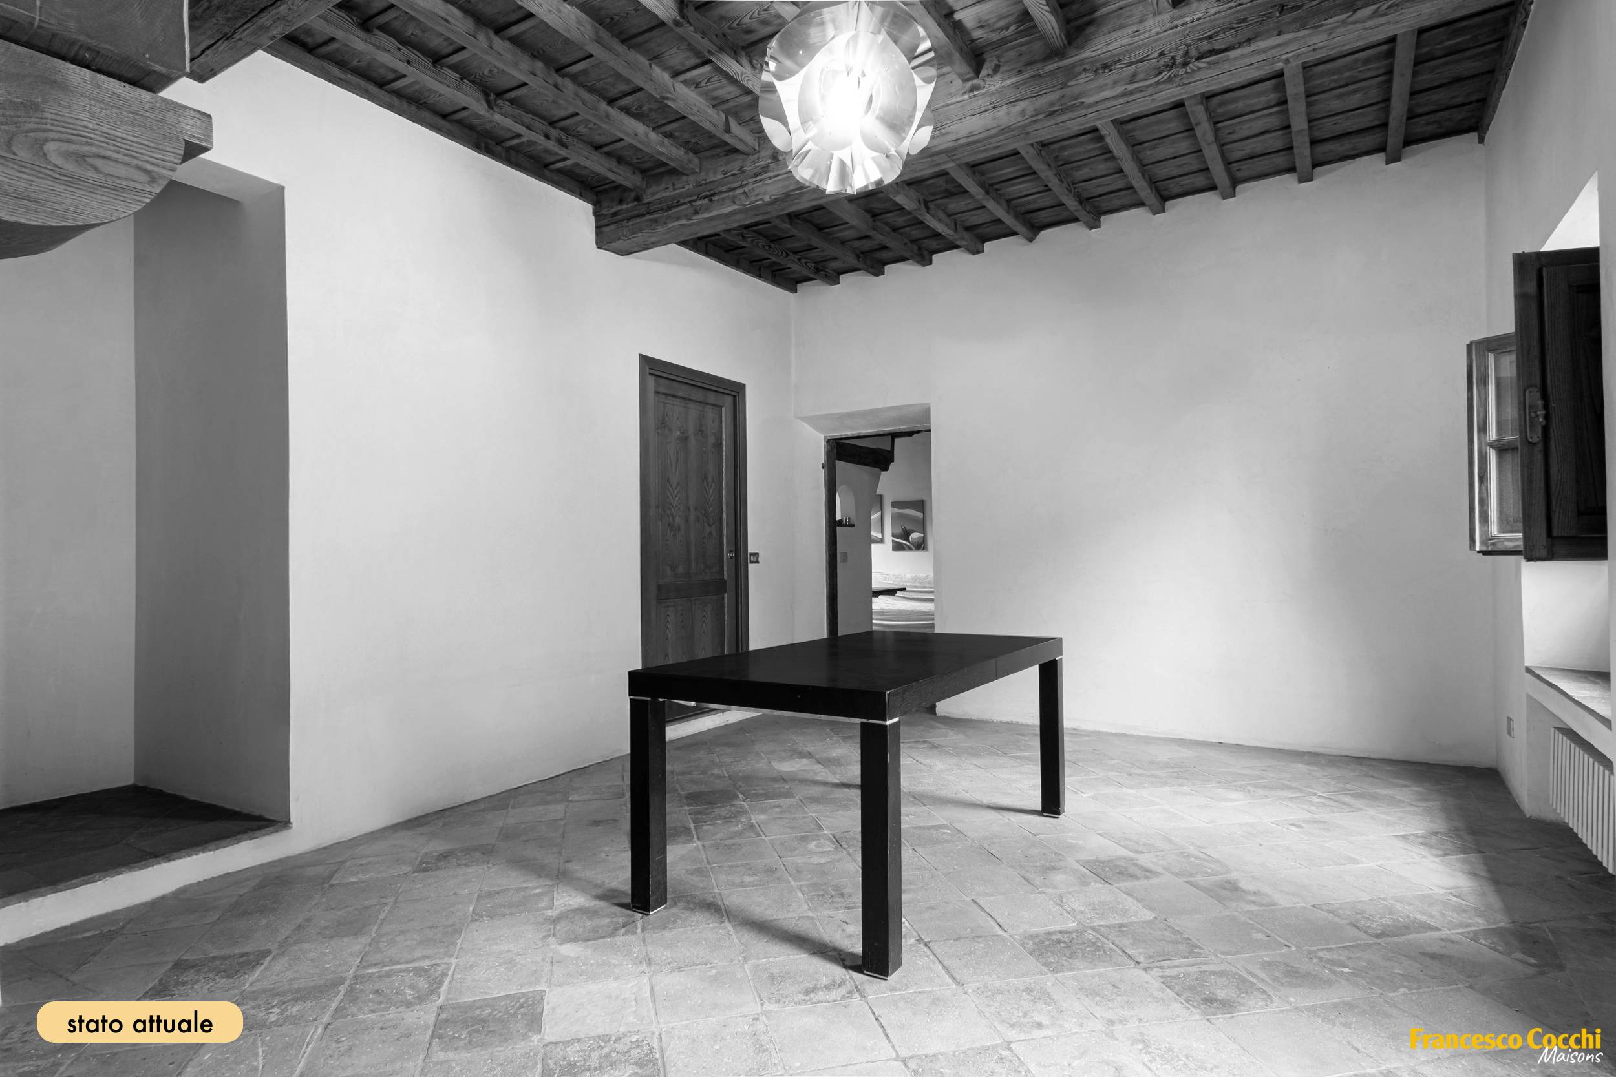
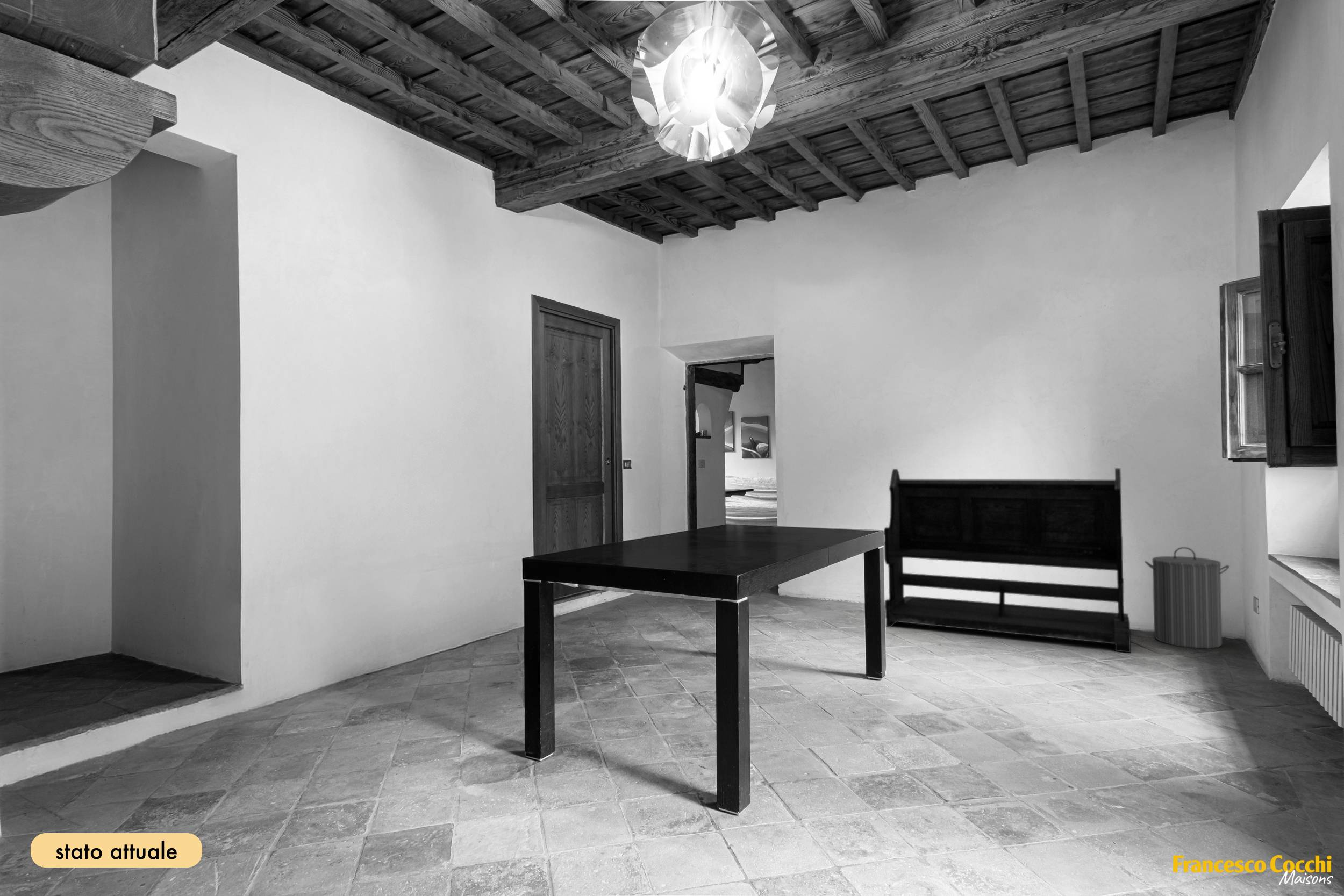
+ laundry hamper [1144,547,1230,649]
+ bench [883,468,1131,653]
